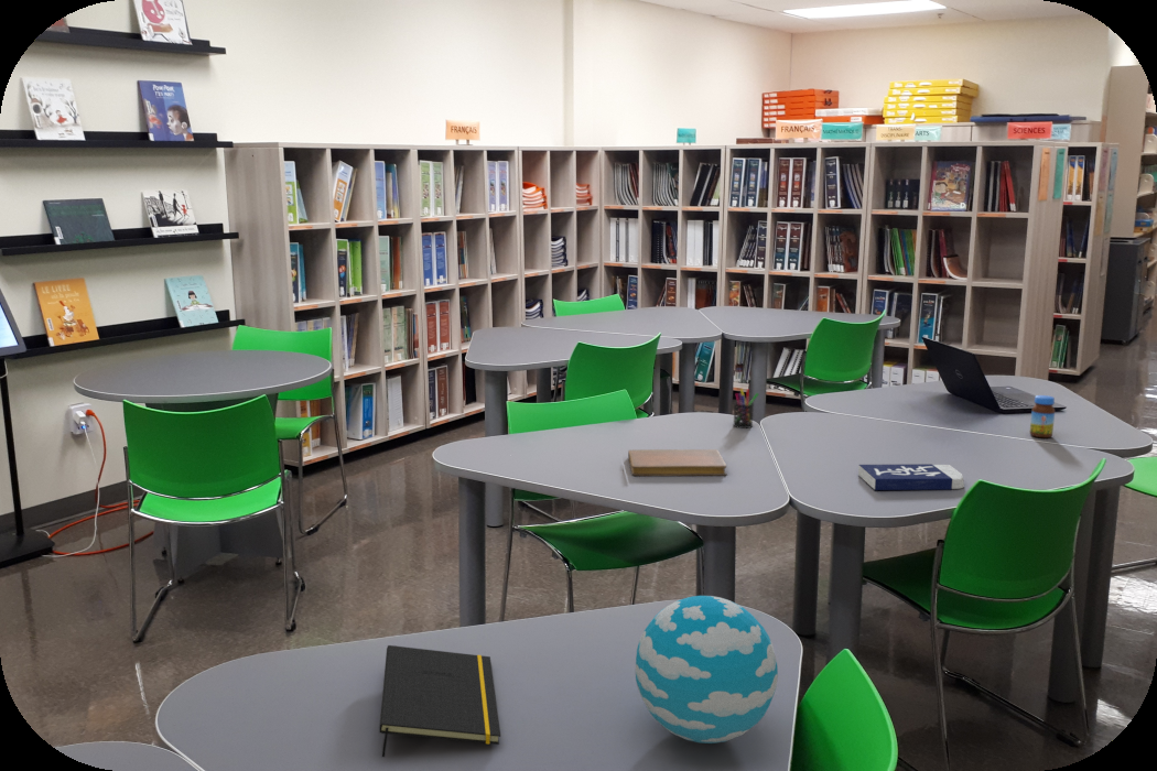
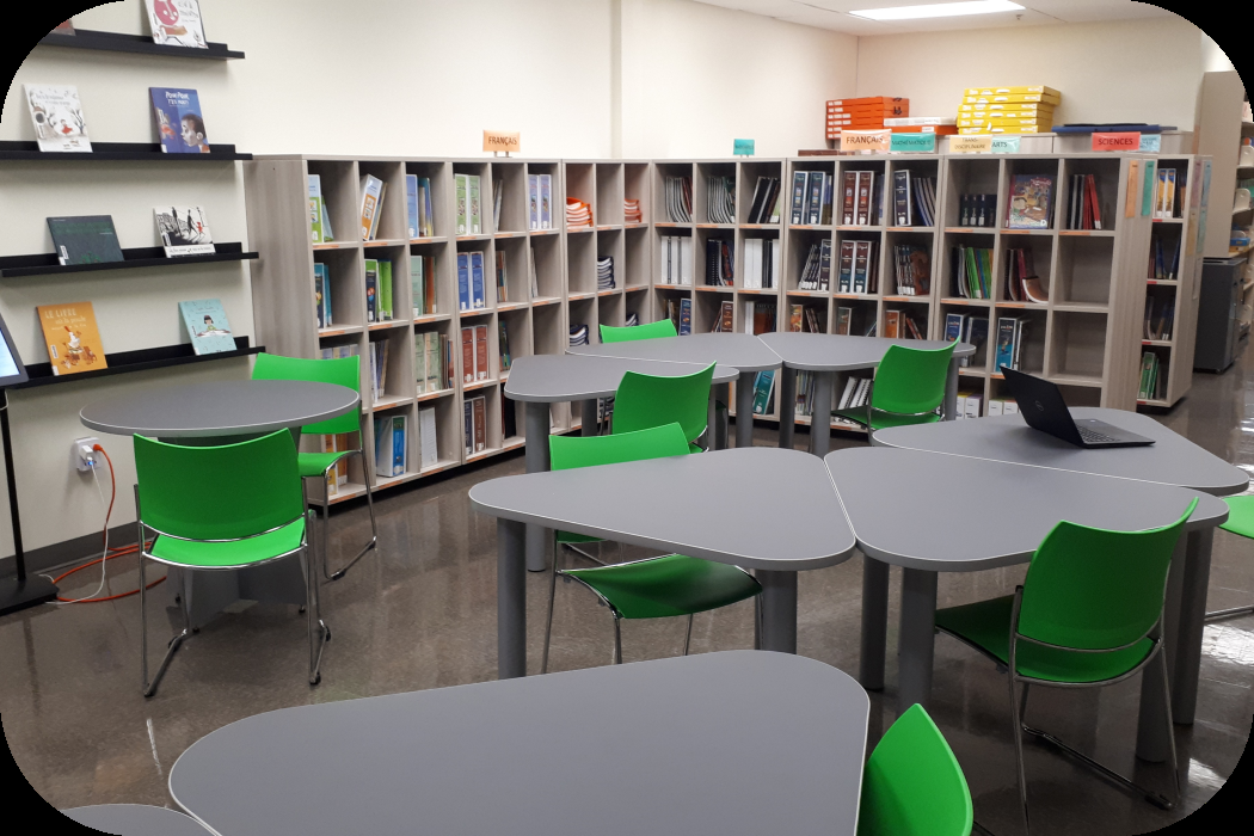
- decorative ball [635,595,779,745]
- notebook [627,448,728,477]
- pen holder [732,388,759,430]
- jar [1028,394,1056,438]
- notepad [378,644,501,758]
- book [857,463,965,491]
